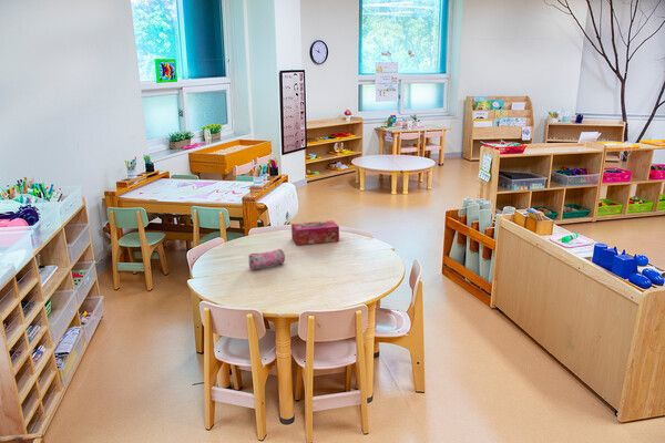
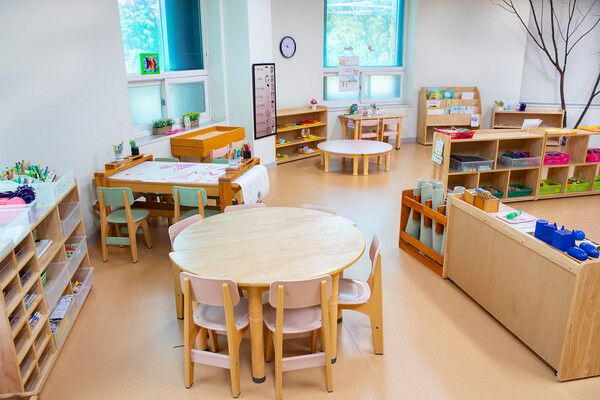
- pencil case [247,248,286,269]
- tissue box [290,219,340,246]
